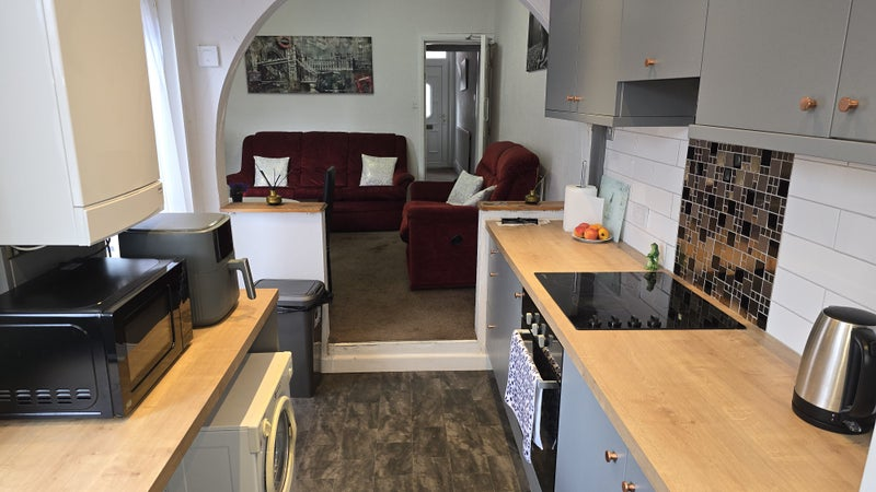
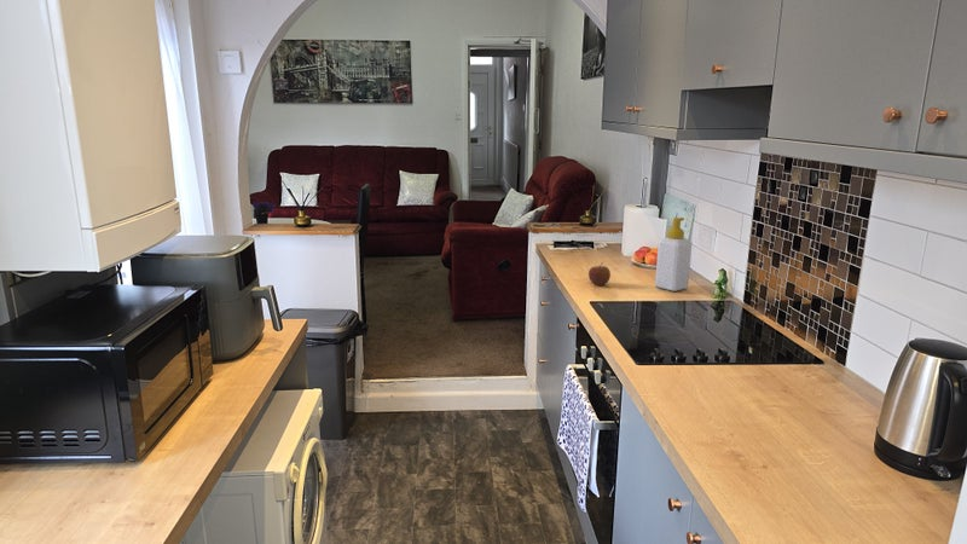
+ soap bottle [654,216,693,293]
+ apple [587,261,612,287]
